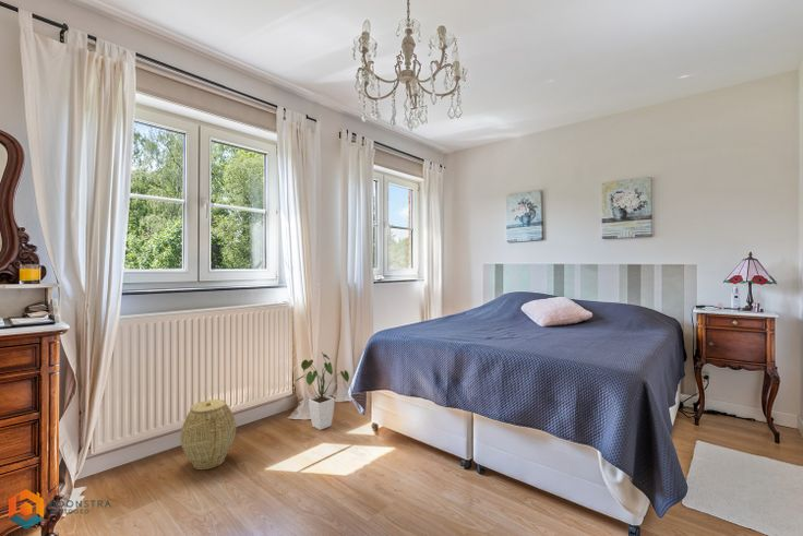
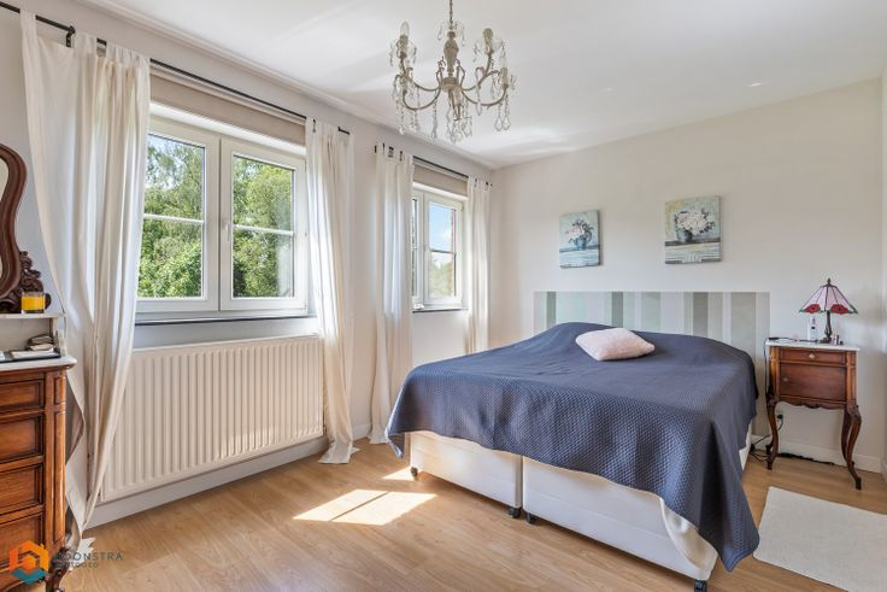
- house plant [295,352,350,431]
- woven basket [179,398,237,471]
